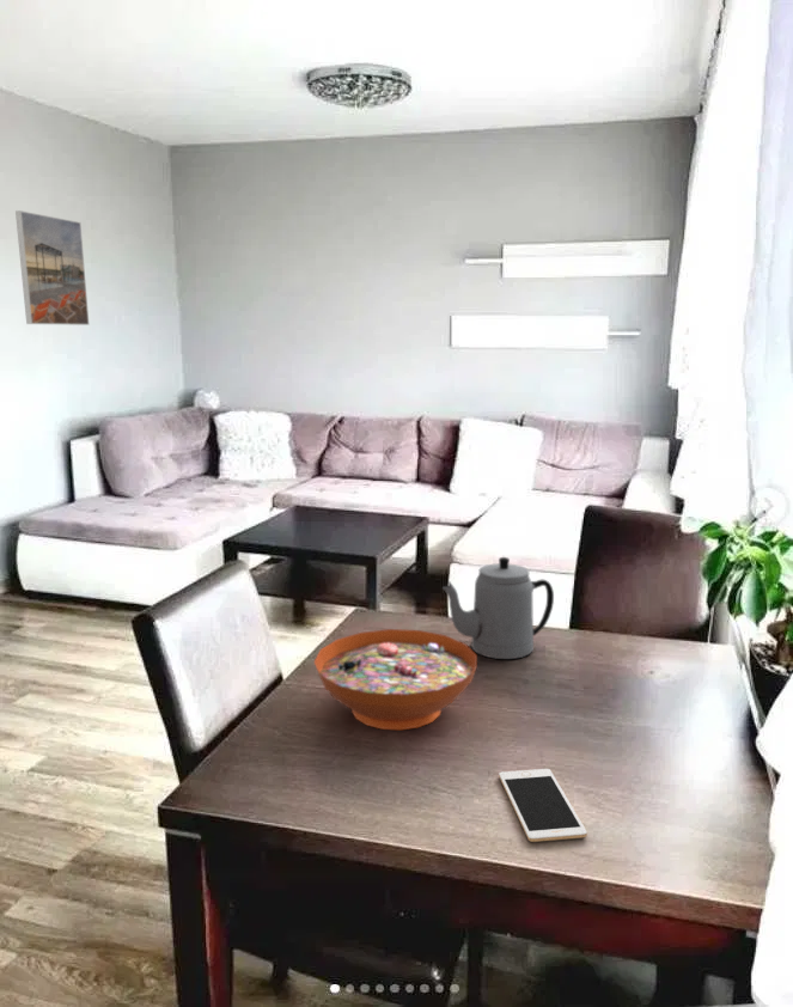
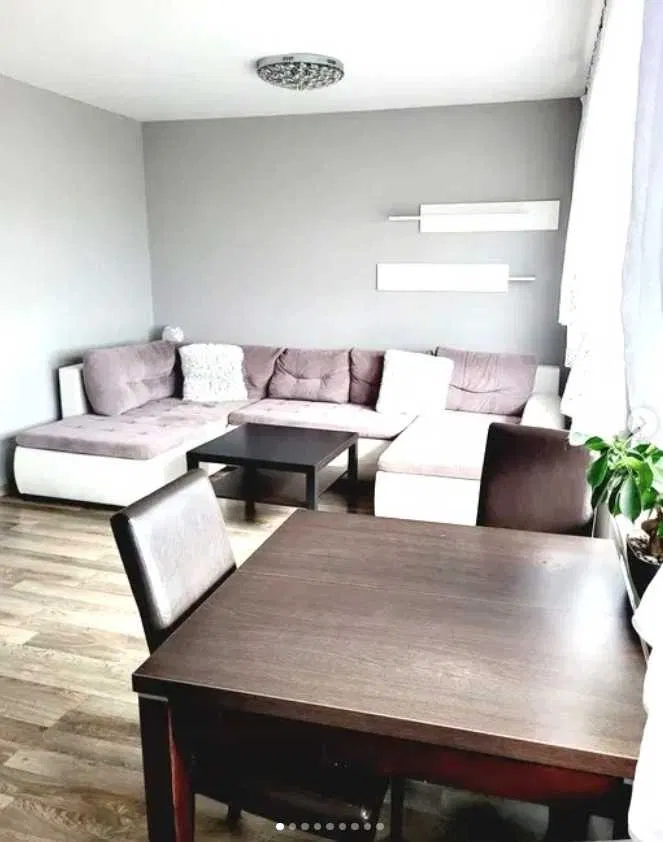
- decorative bowl [313,628,478,731]
- teapot [441,556,555,660]
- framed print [14,209,90,326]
- cell phone [498,768,588,843]
